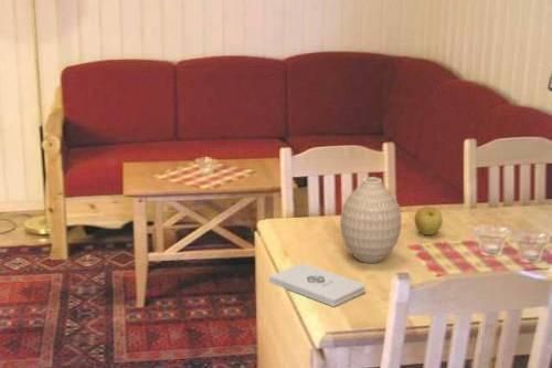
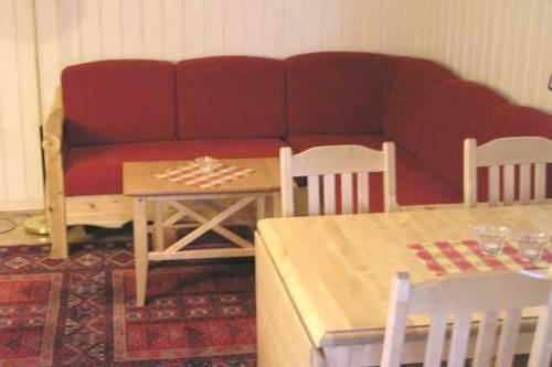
- notepad [268,263,367,308]
- vase [339,176,403,264]
- apple [414,206,444,236]
